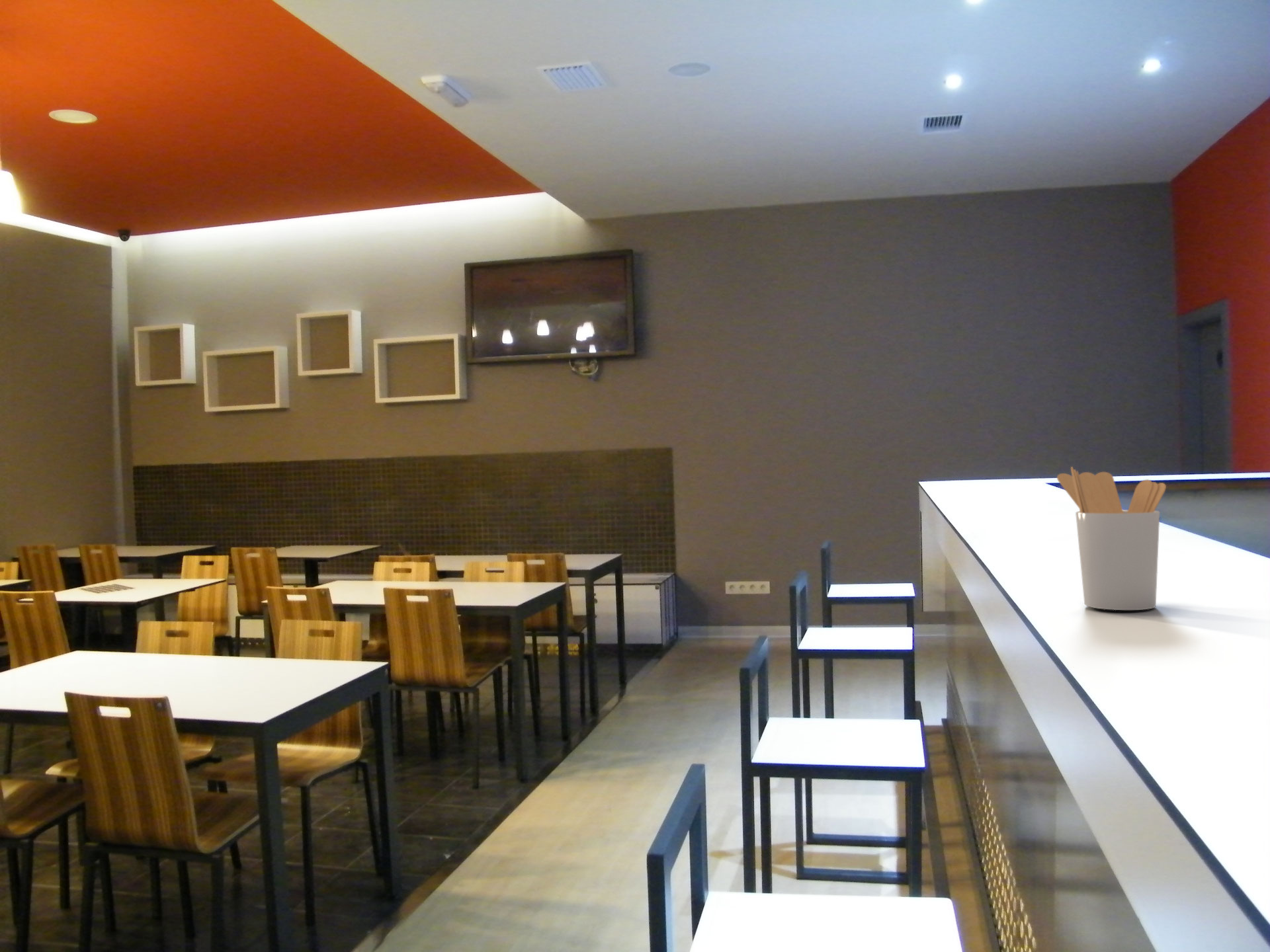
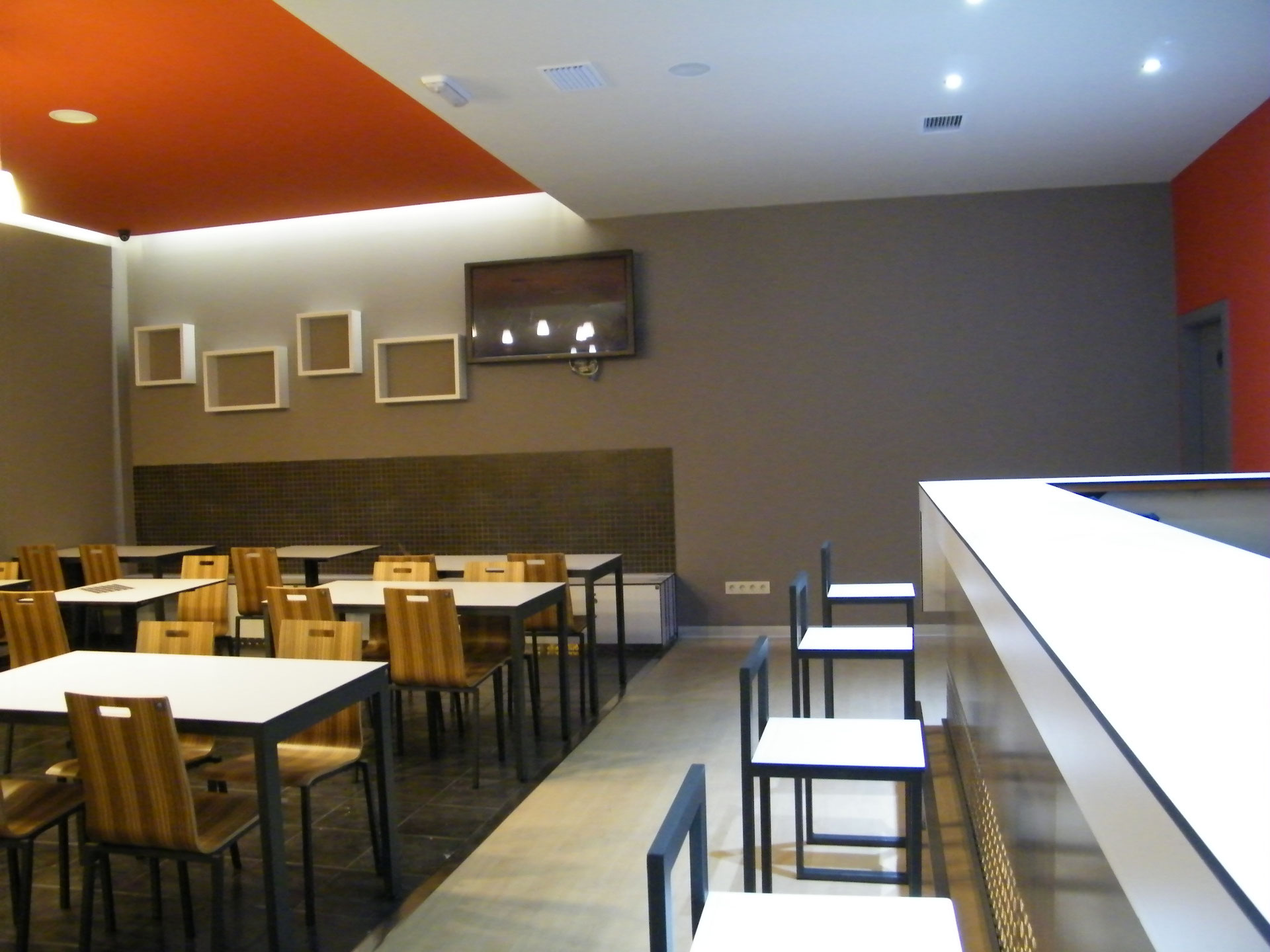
- utensil holder [1056,466,1167,611]
